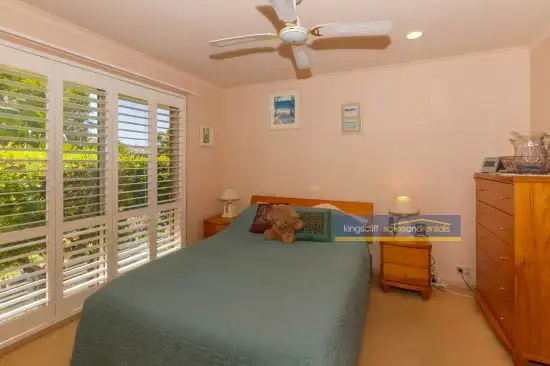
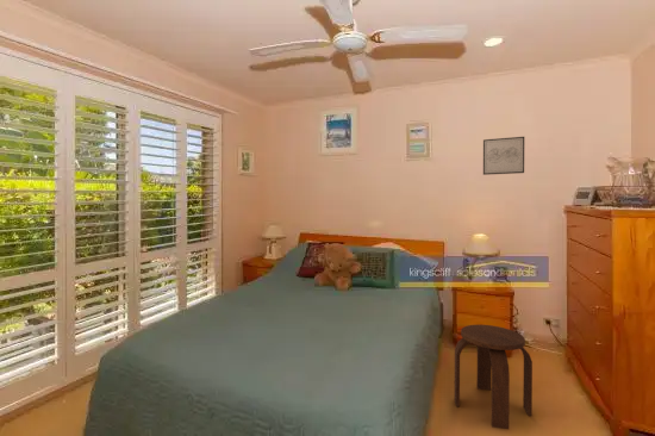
+ stool [454,324,534,430]
+ wall art [482,136,525,176]
